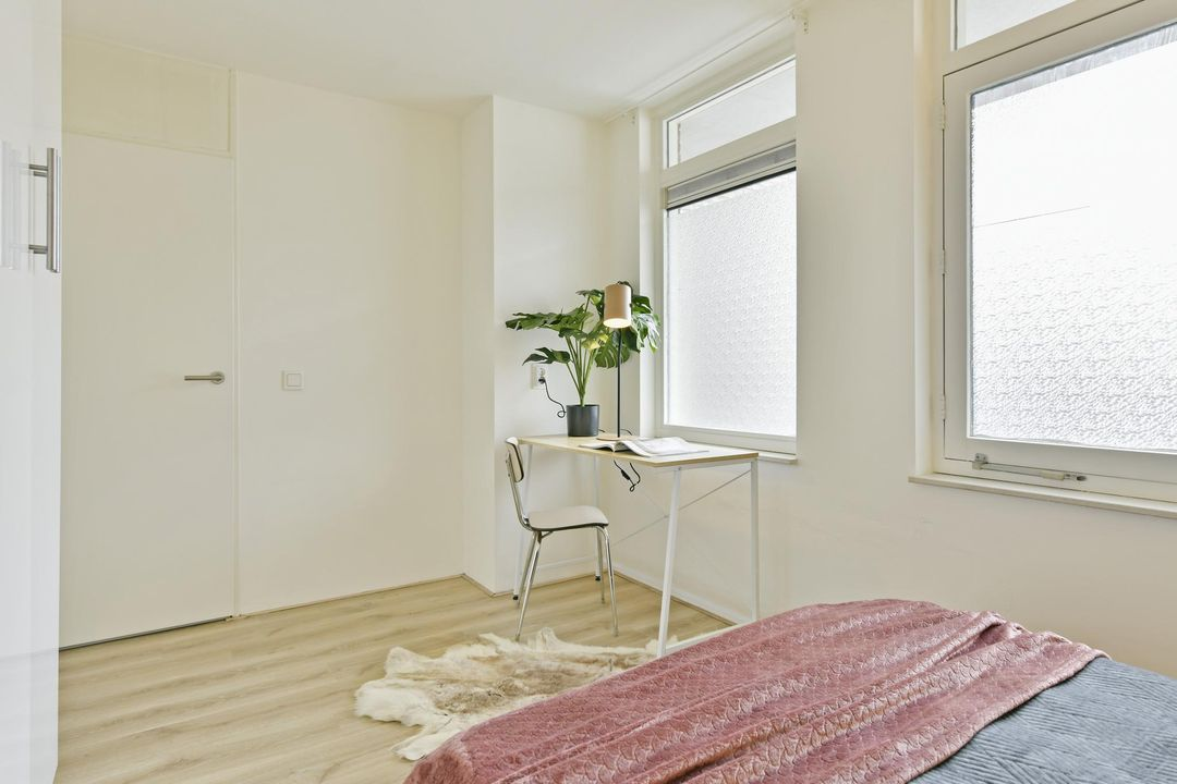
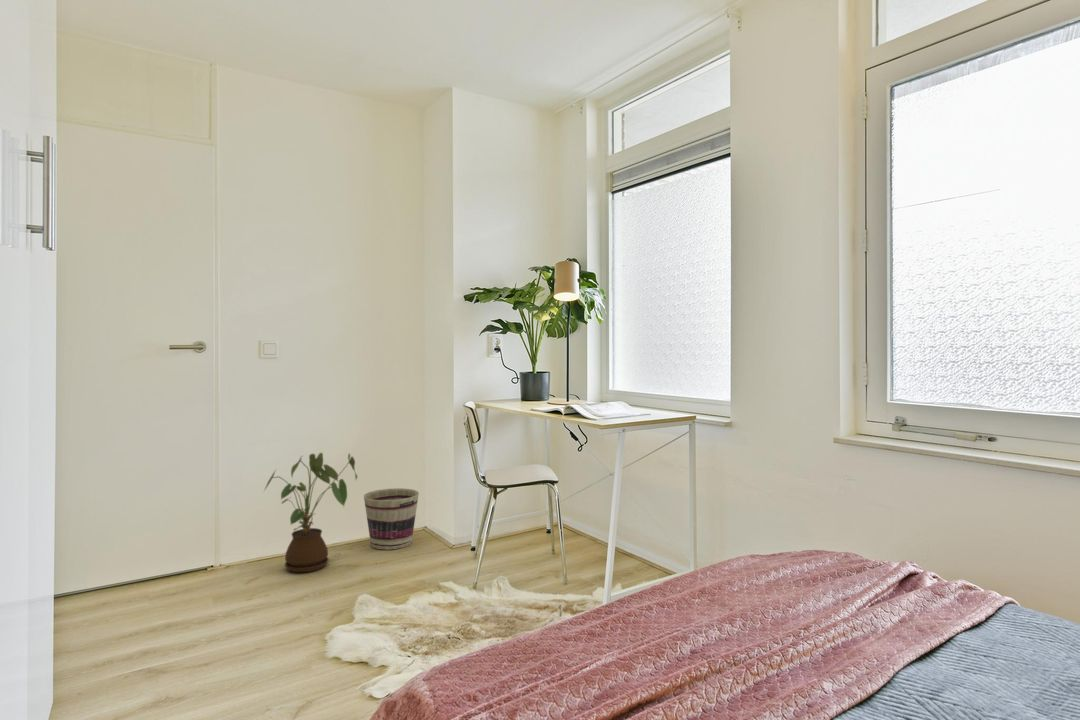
+ house plant [263,452,359,573]
+ basket [363,487,420,551]
